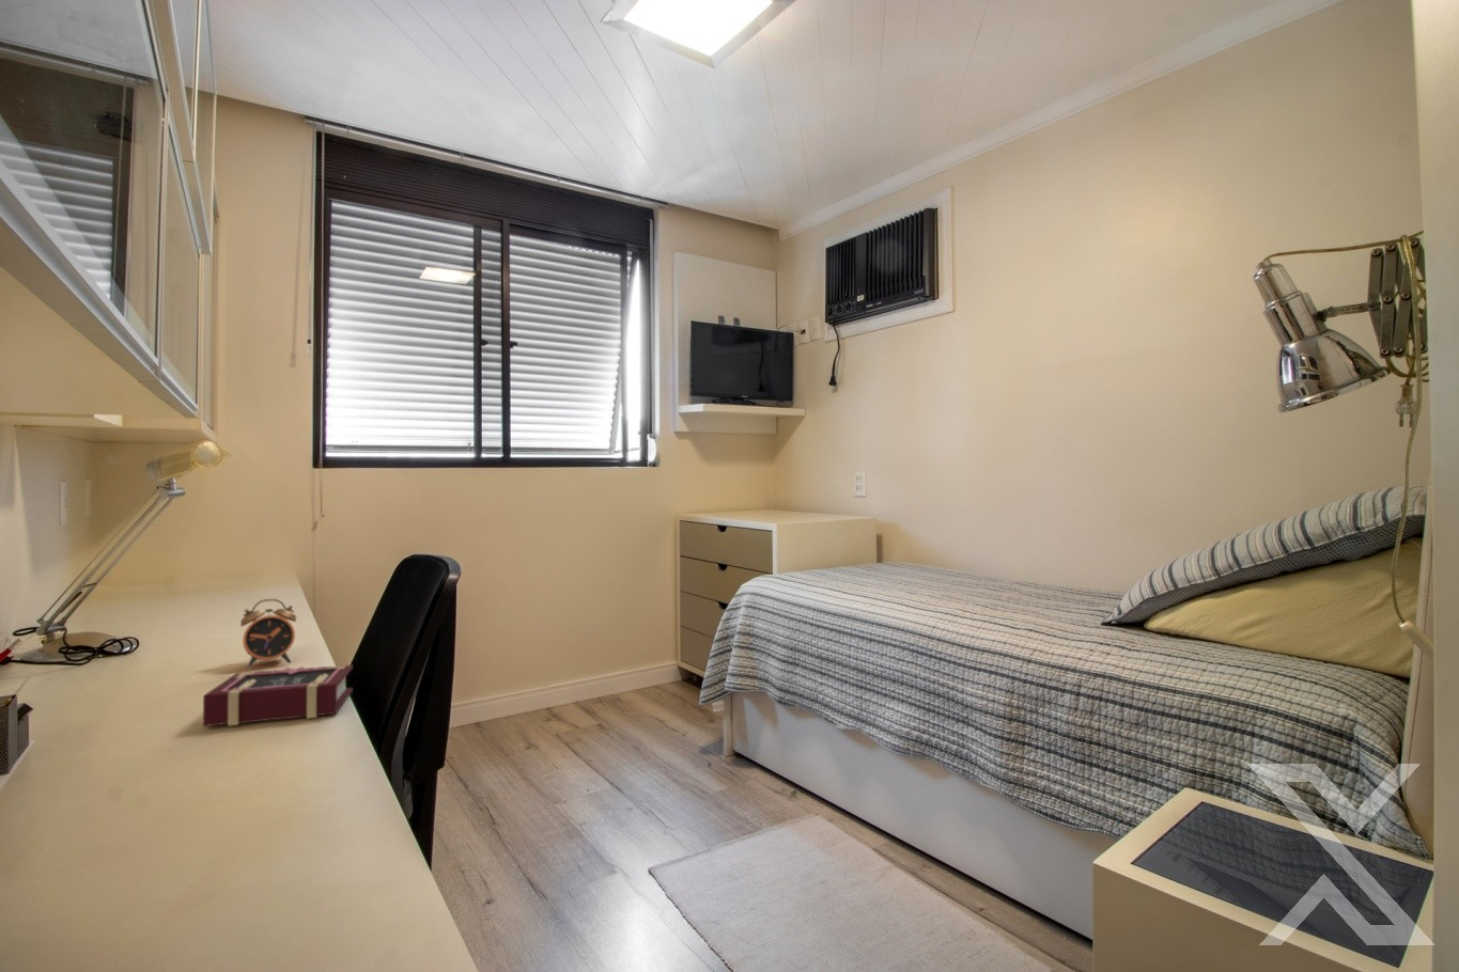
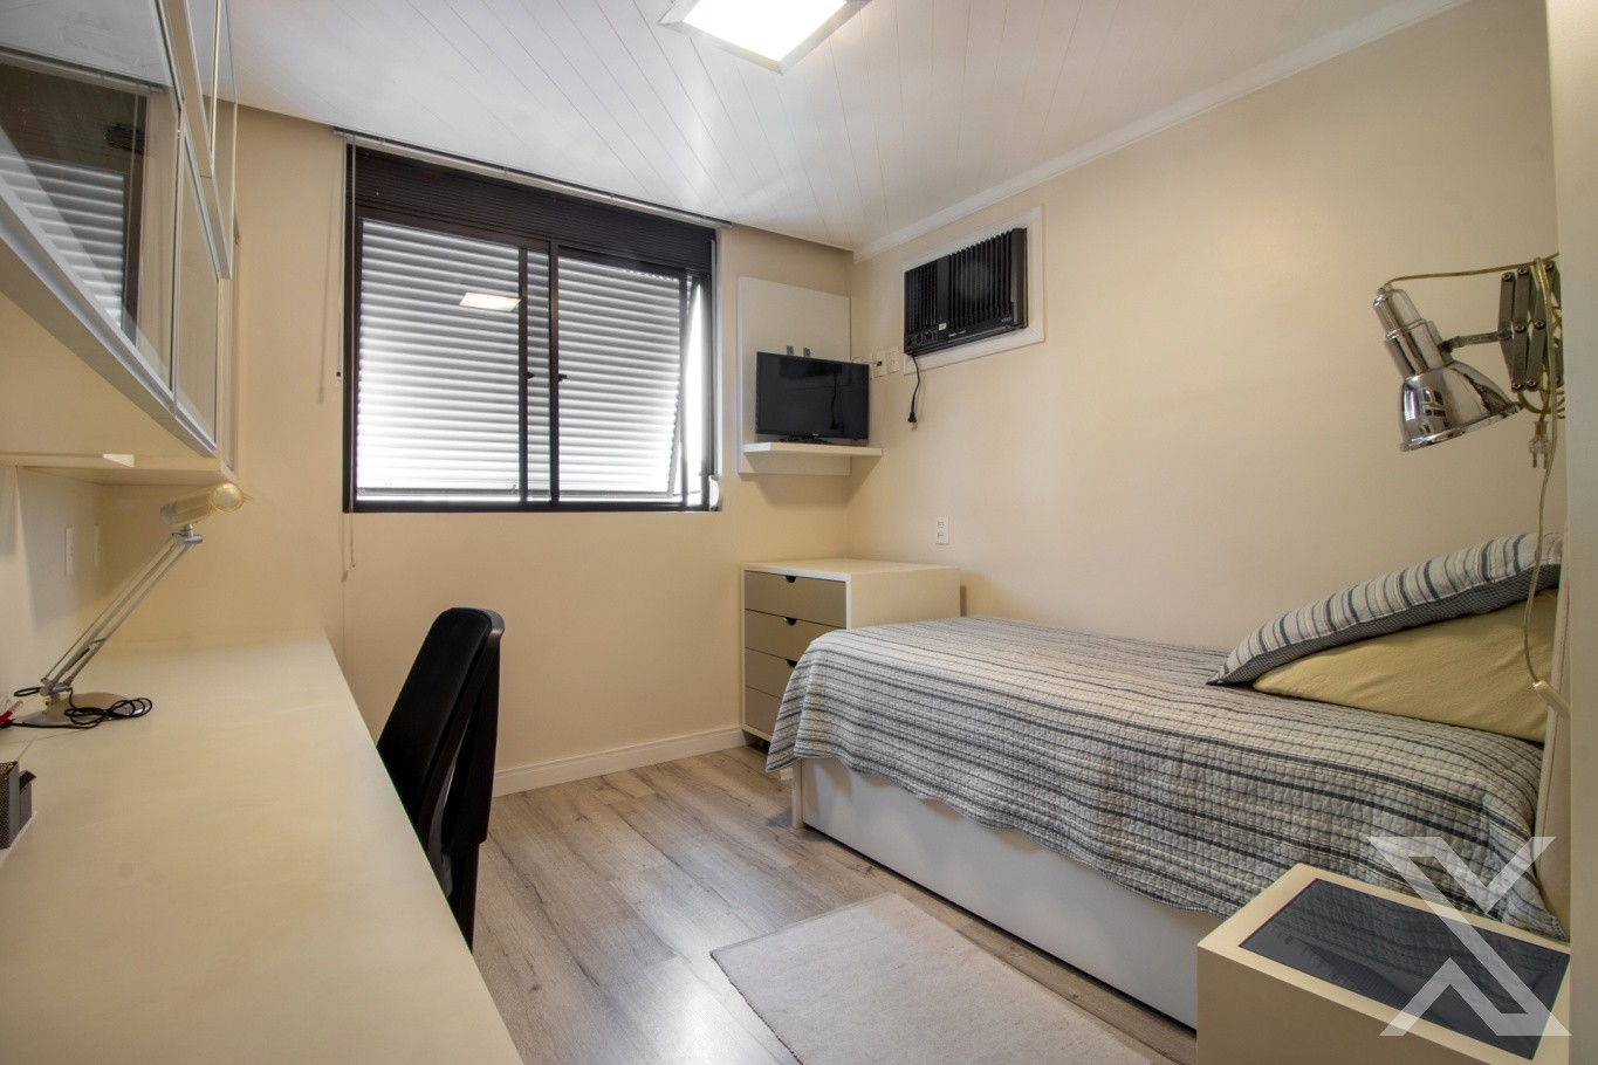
- alarm clock [240,598,297,668]
- book [202,663,354,728]
